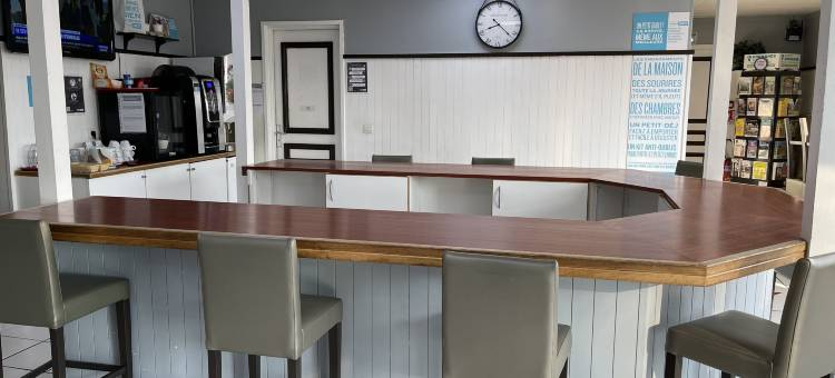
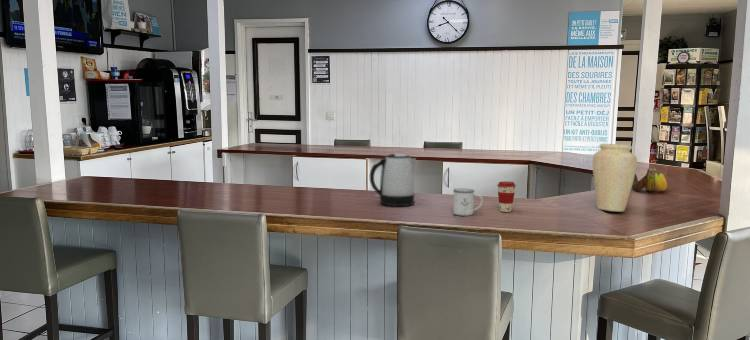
+ mug [452,187,484,217]
+ kettle [369,153,417,207]
+ banana [631,167,668,192]
+ coffee cup [496,181,517,213]
+ vase [592,143,638,213]
